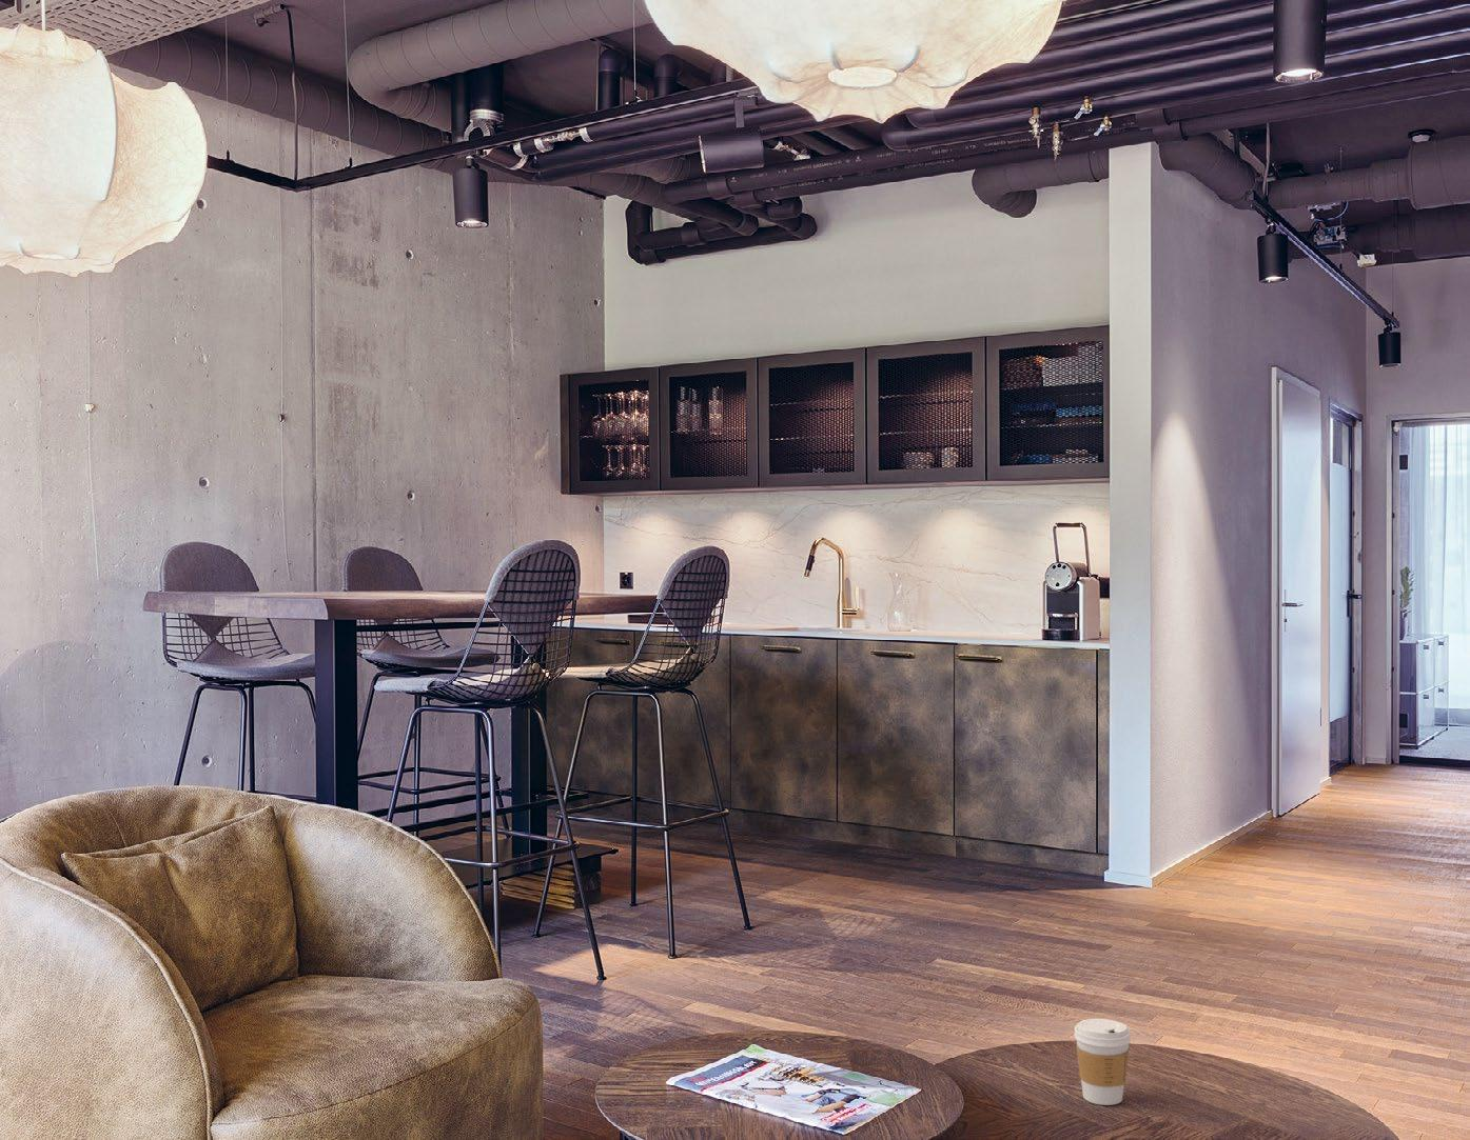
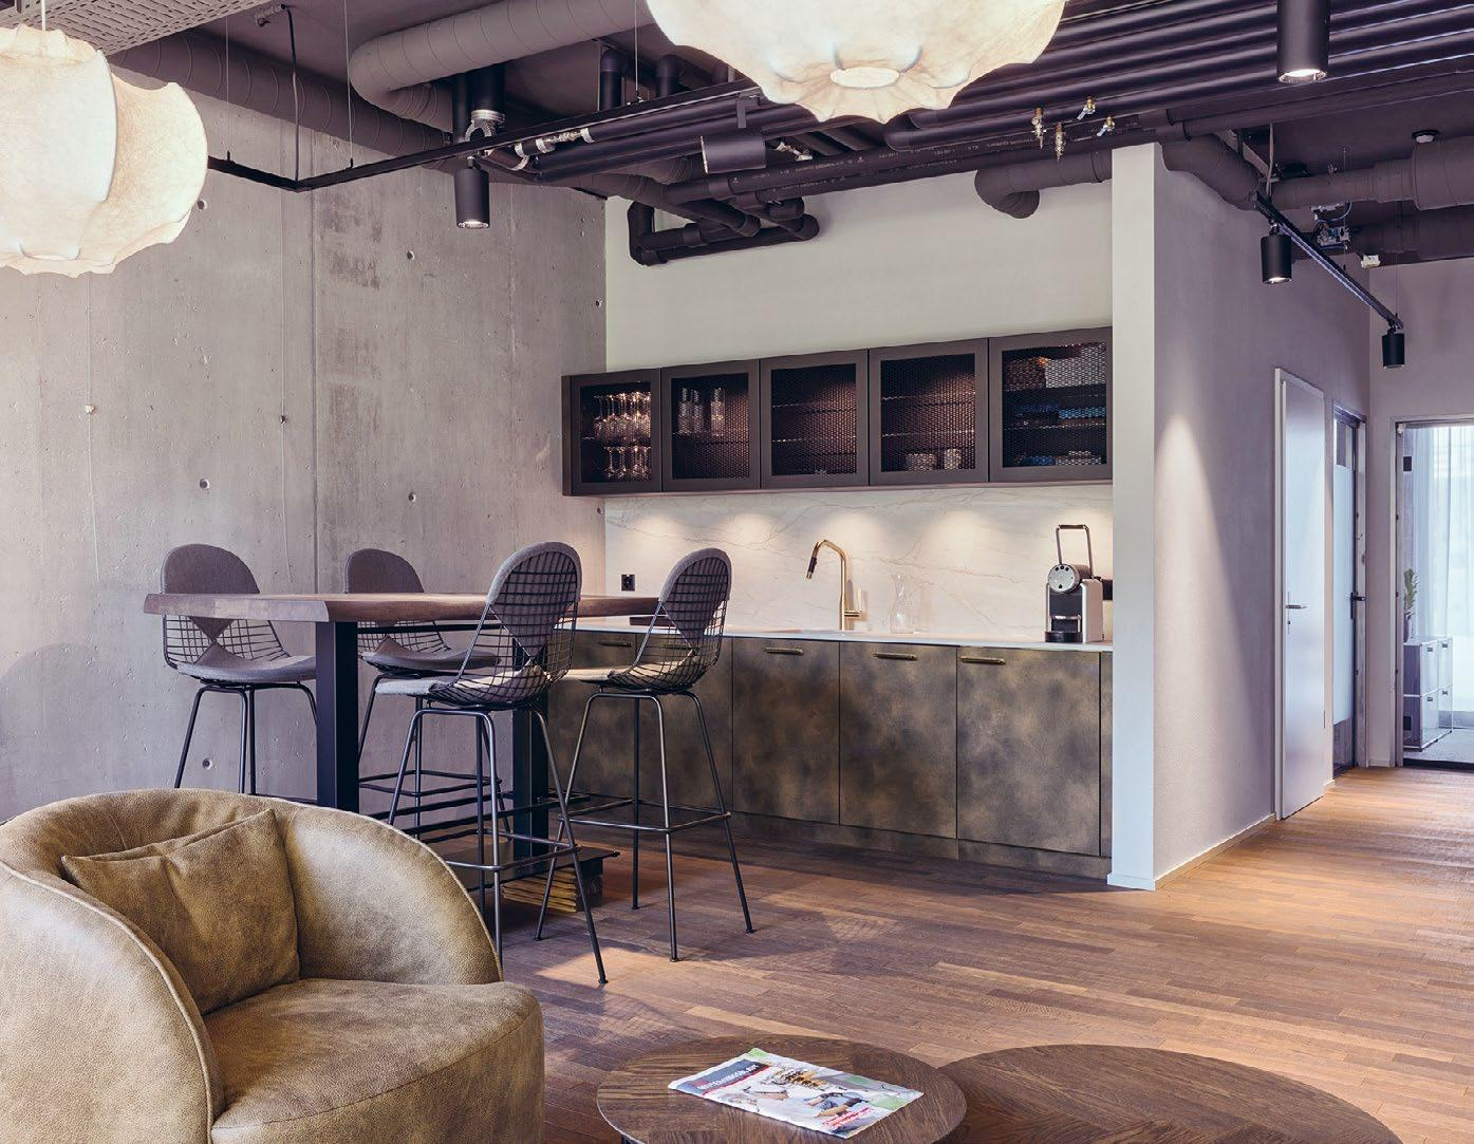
- coffee cup [1073,1018,1132,1107]
